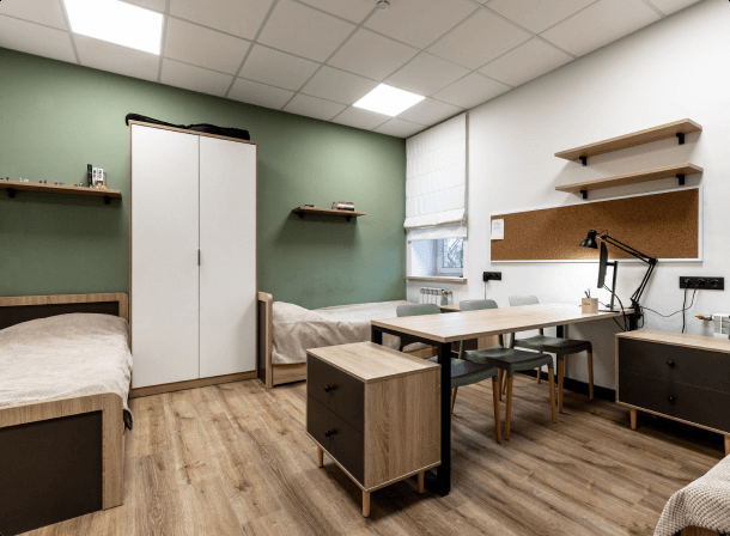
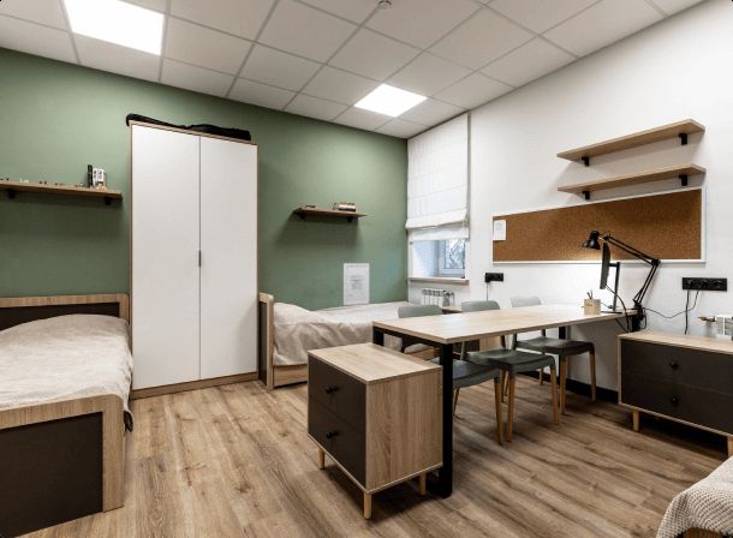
+ wall art [342,262,370,306]
